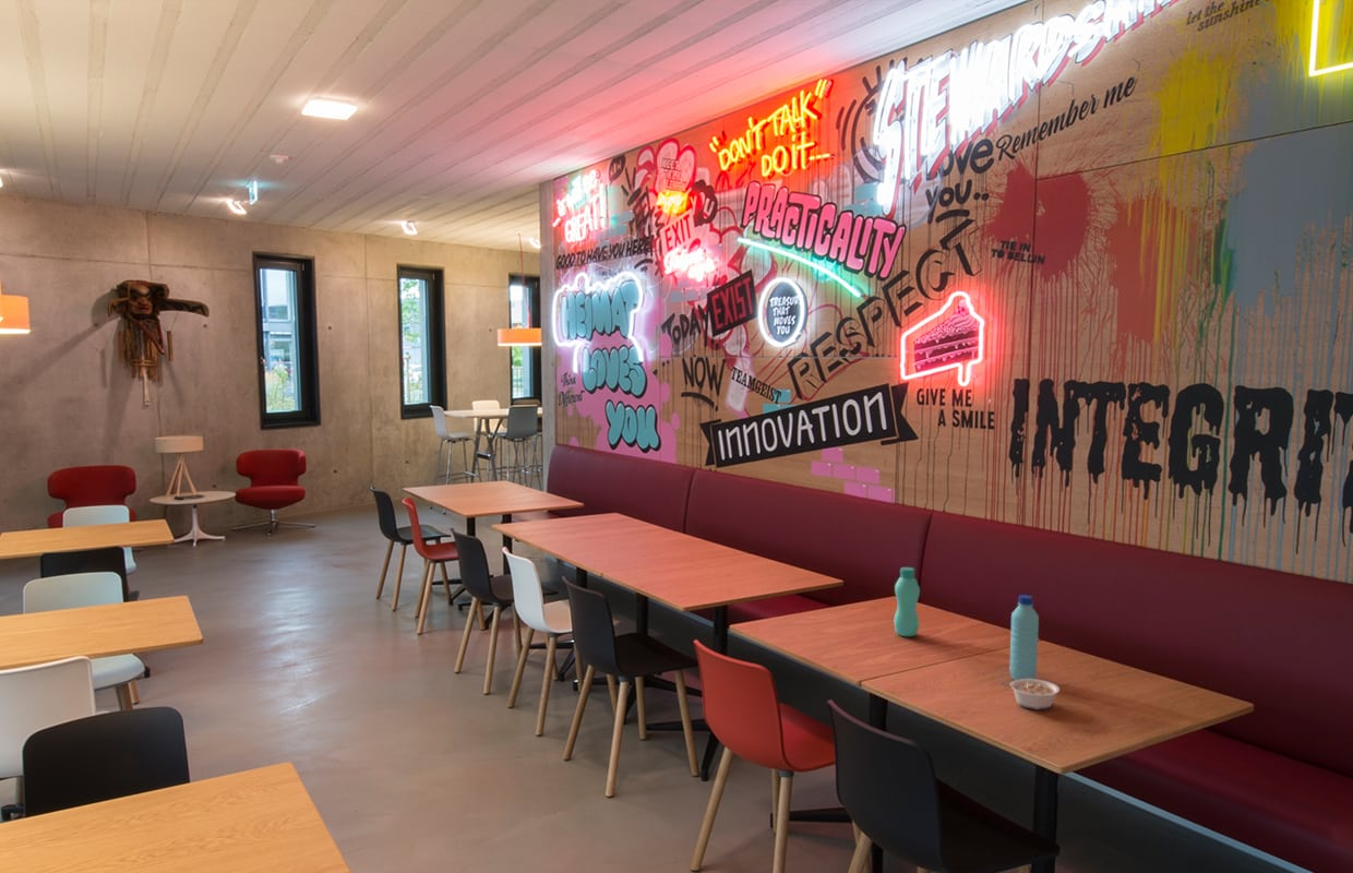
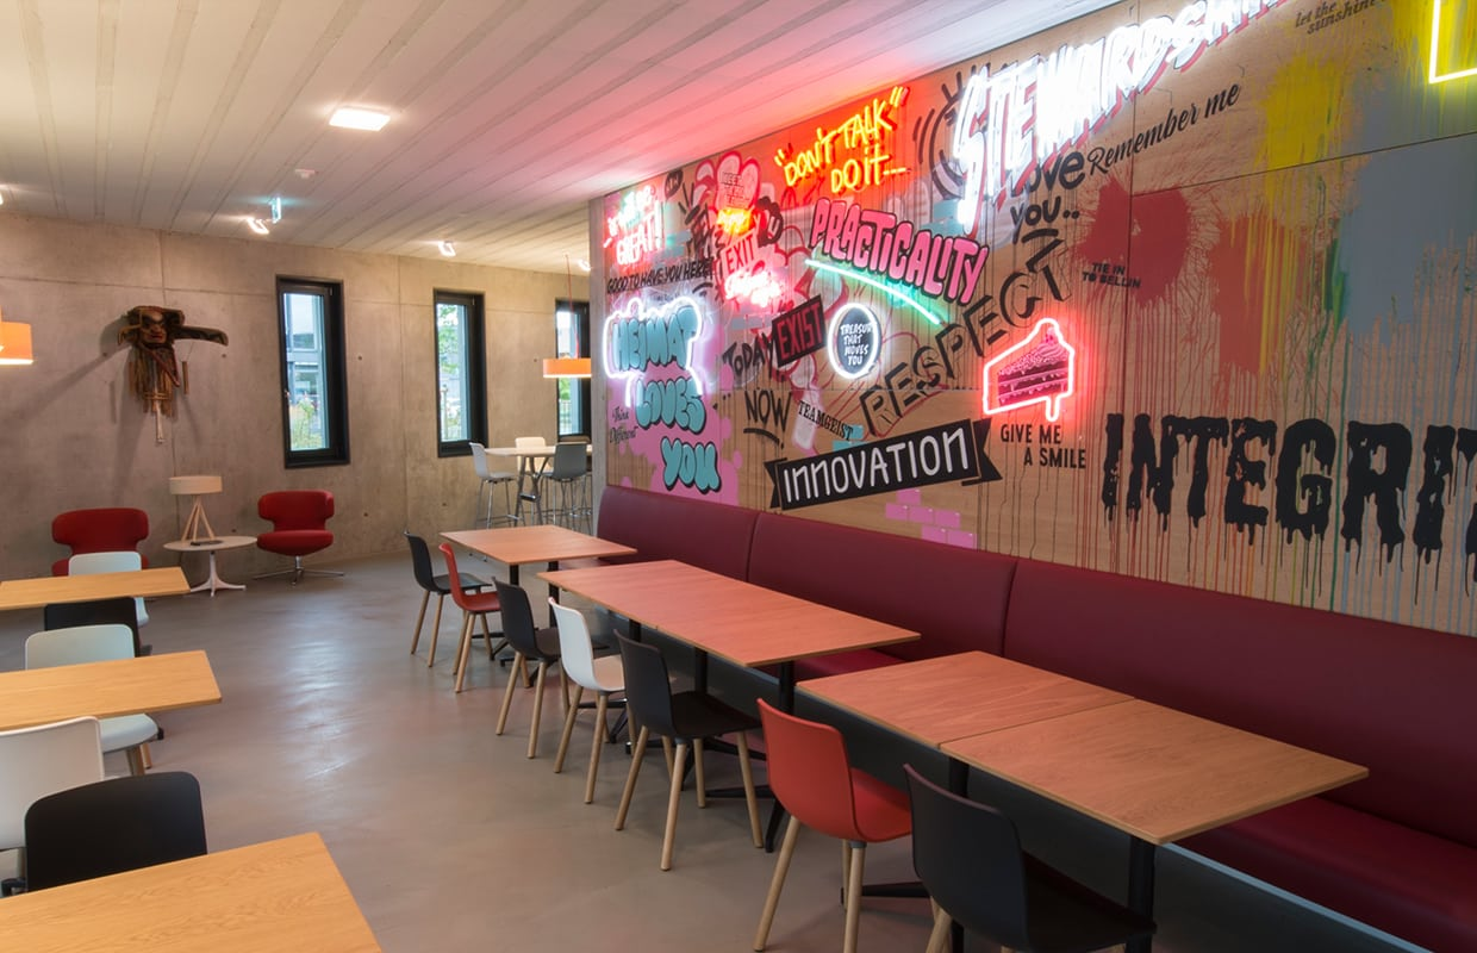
- legume [999,678,1061,710]
- bottle [893,566,921,637]
- water bottle [1008,594,1040,681]
